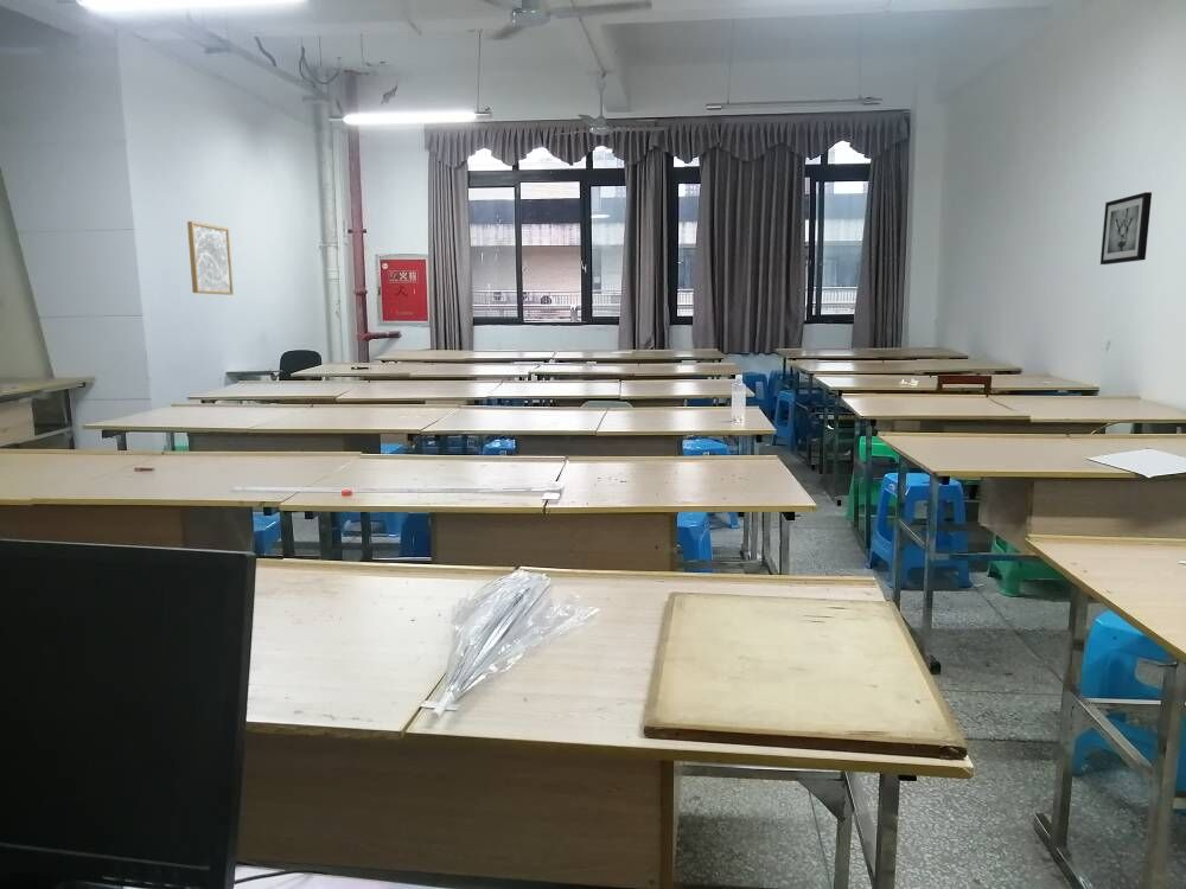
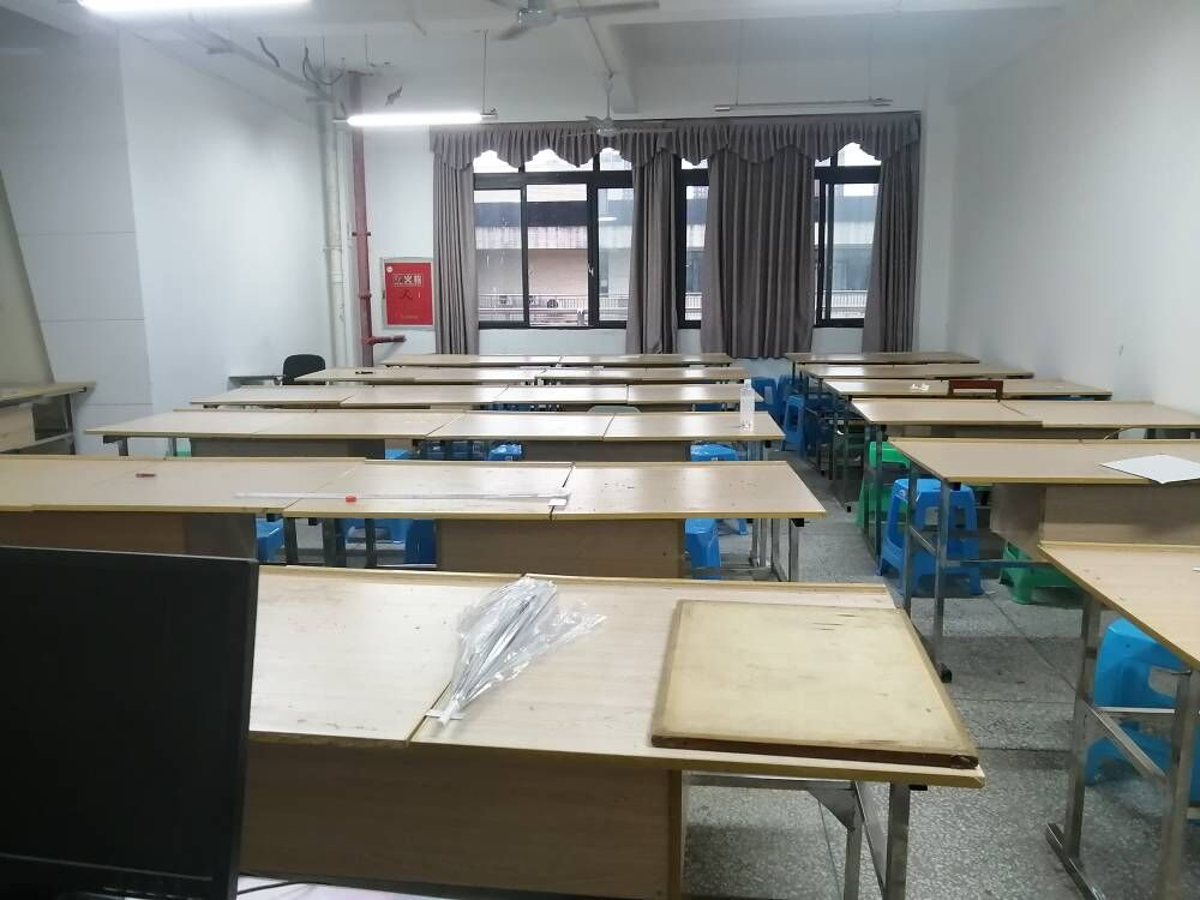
- wall art [1099,191,1153,266]
- wall art [186,220,235,296]
